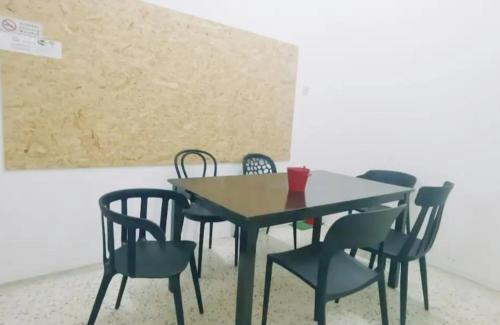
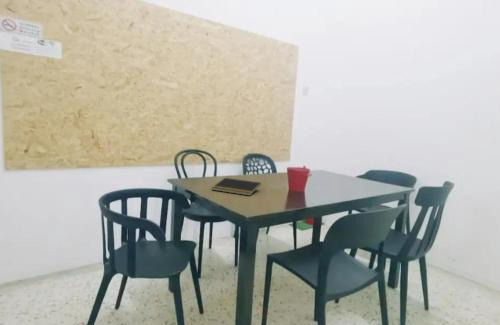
+ notepad [211,177,262,197]
